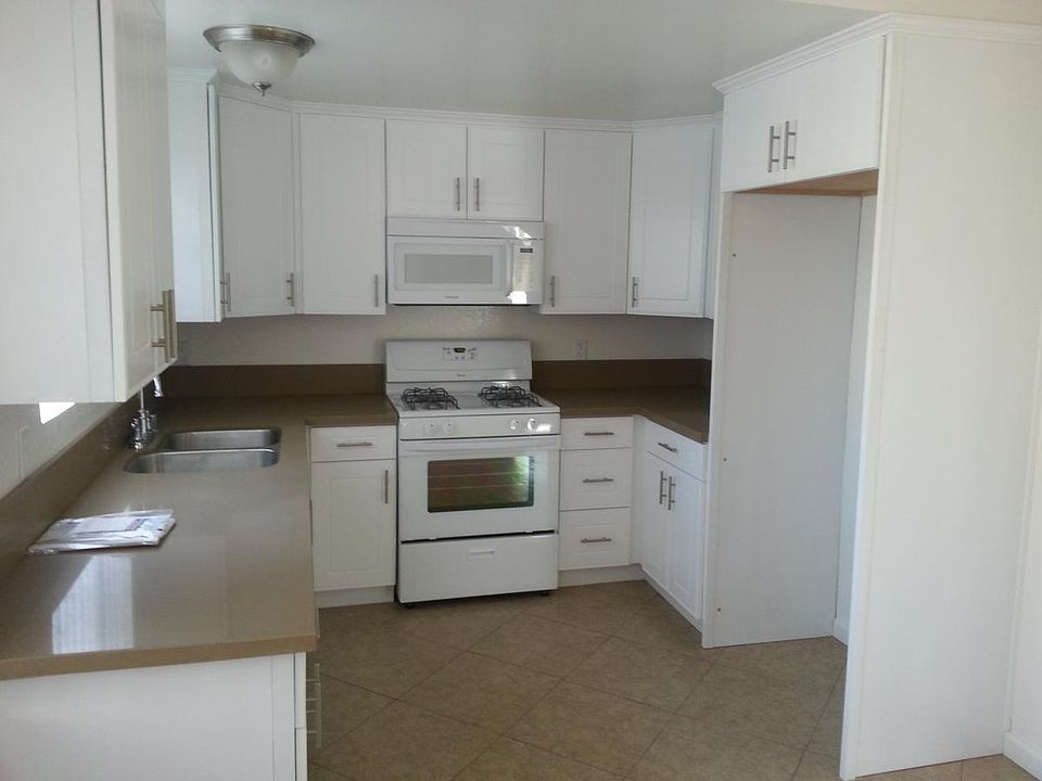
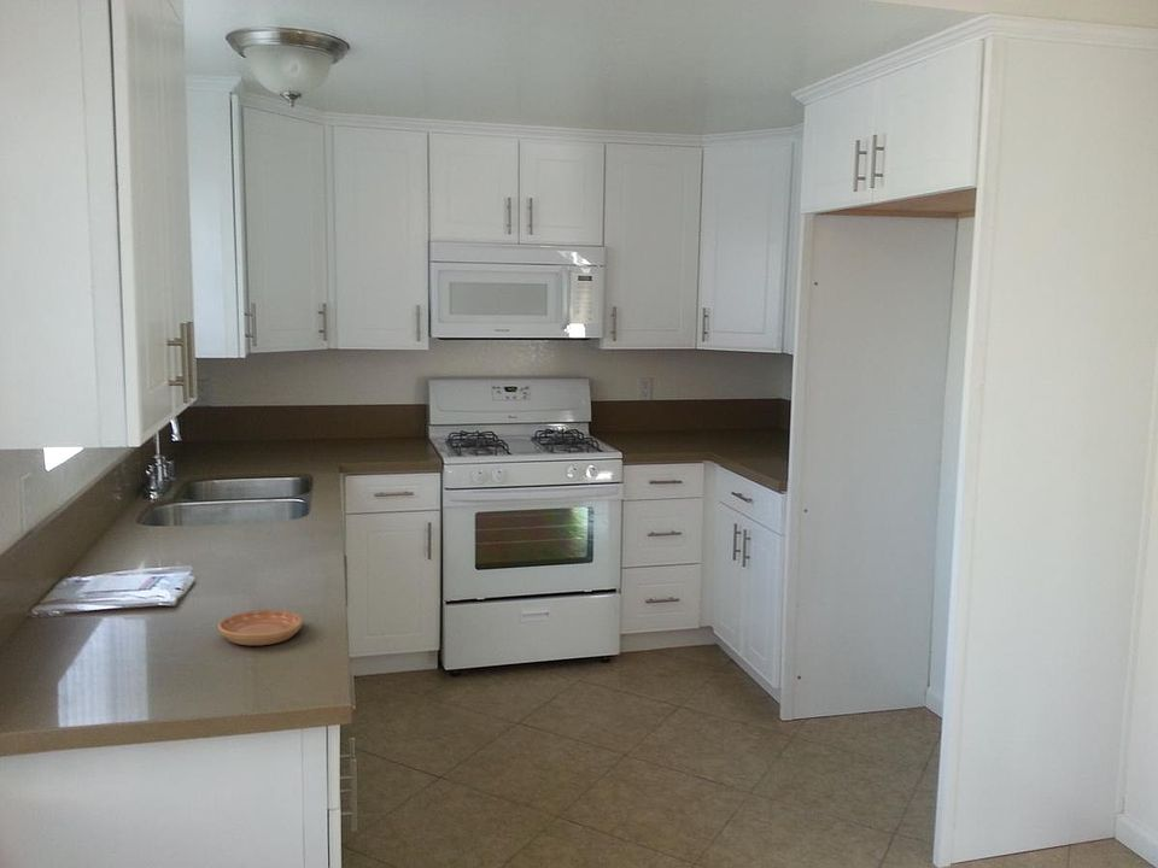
+ saucer [217,609,304,646]
